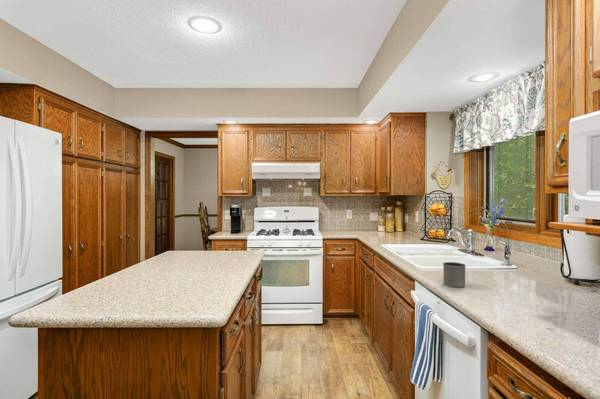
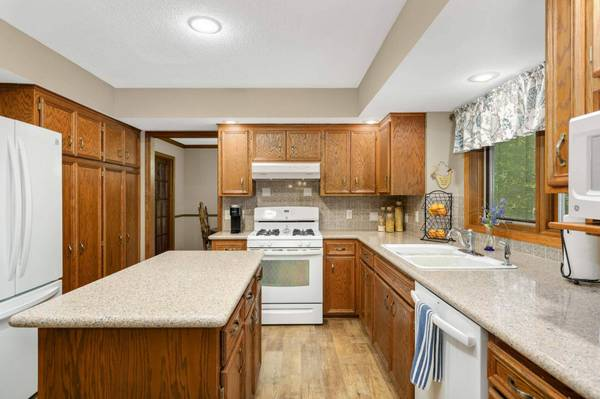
- mug [442,261,467,288]
